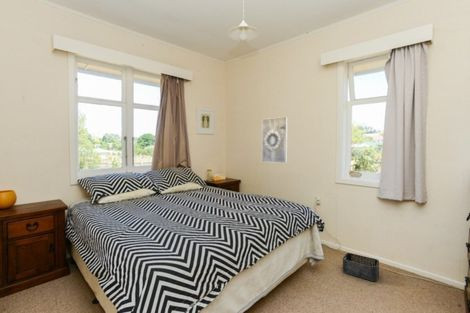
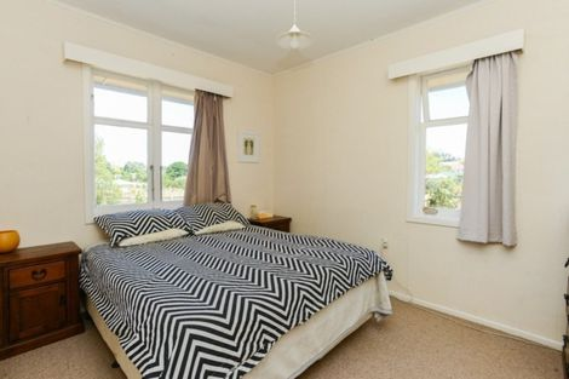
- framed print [261,116,289,164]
- storage bin [342,252,380,282]
